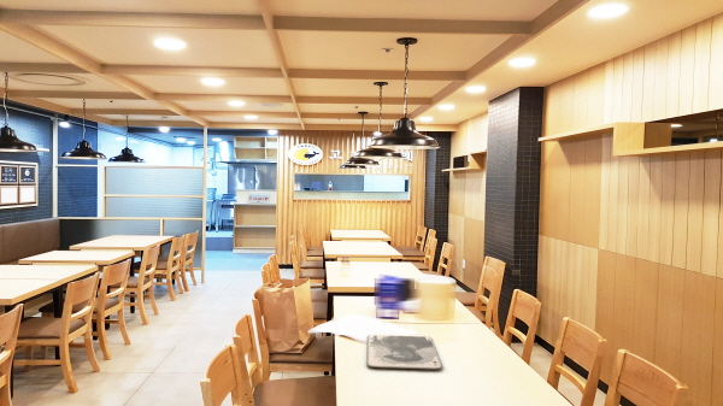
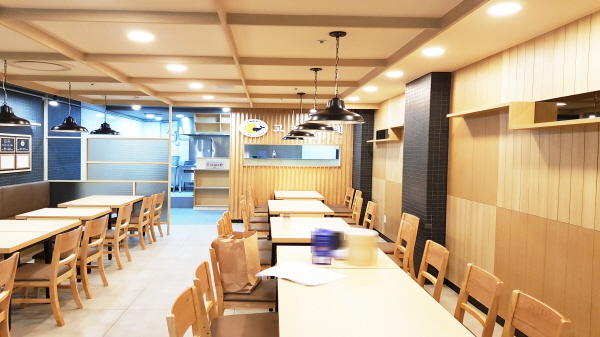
- tray [365,334,443,370]
